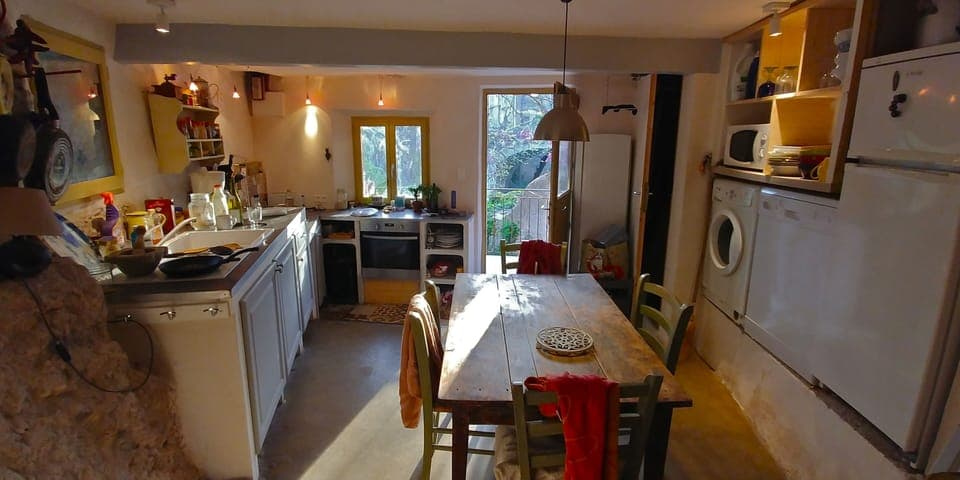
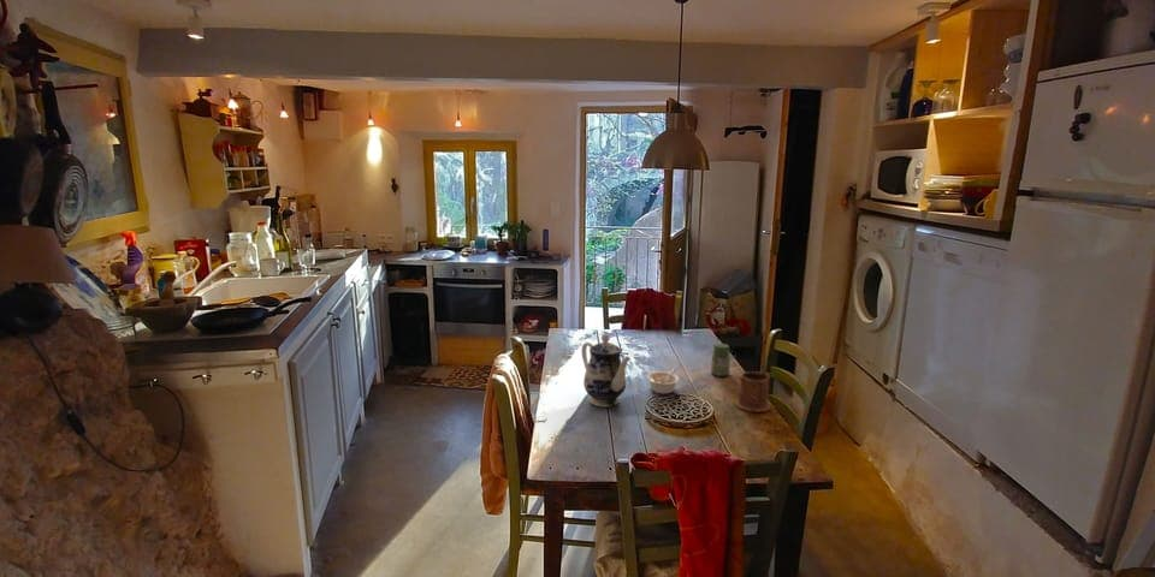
+ teapot [580,333,632,409]
+ mug [727,370,771,414]
+ jar [710,343,732,377]
+ legume [645,368,681,395]
